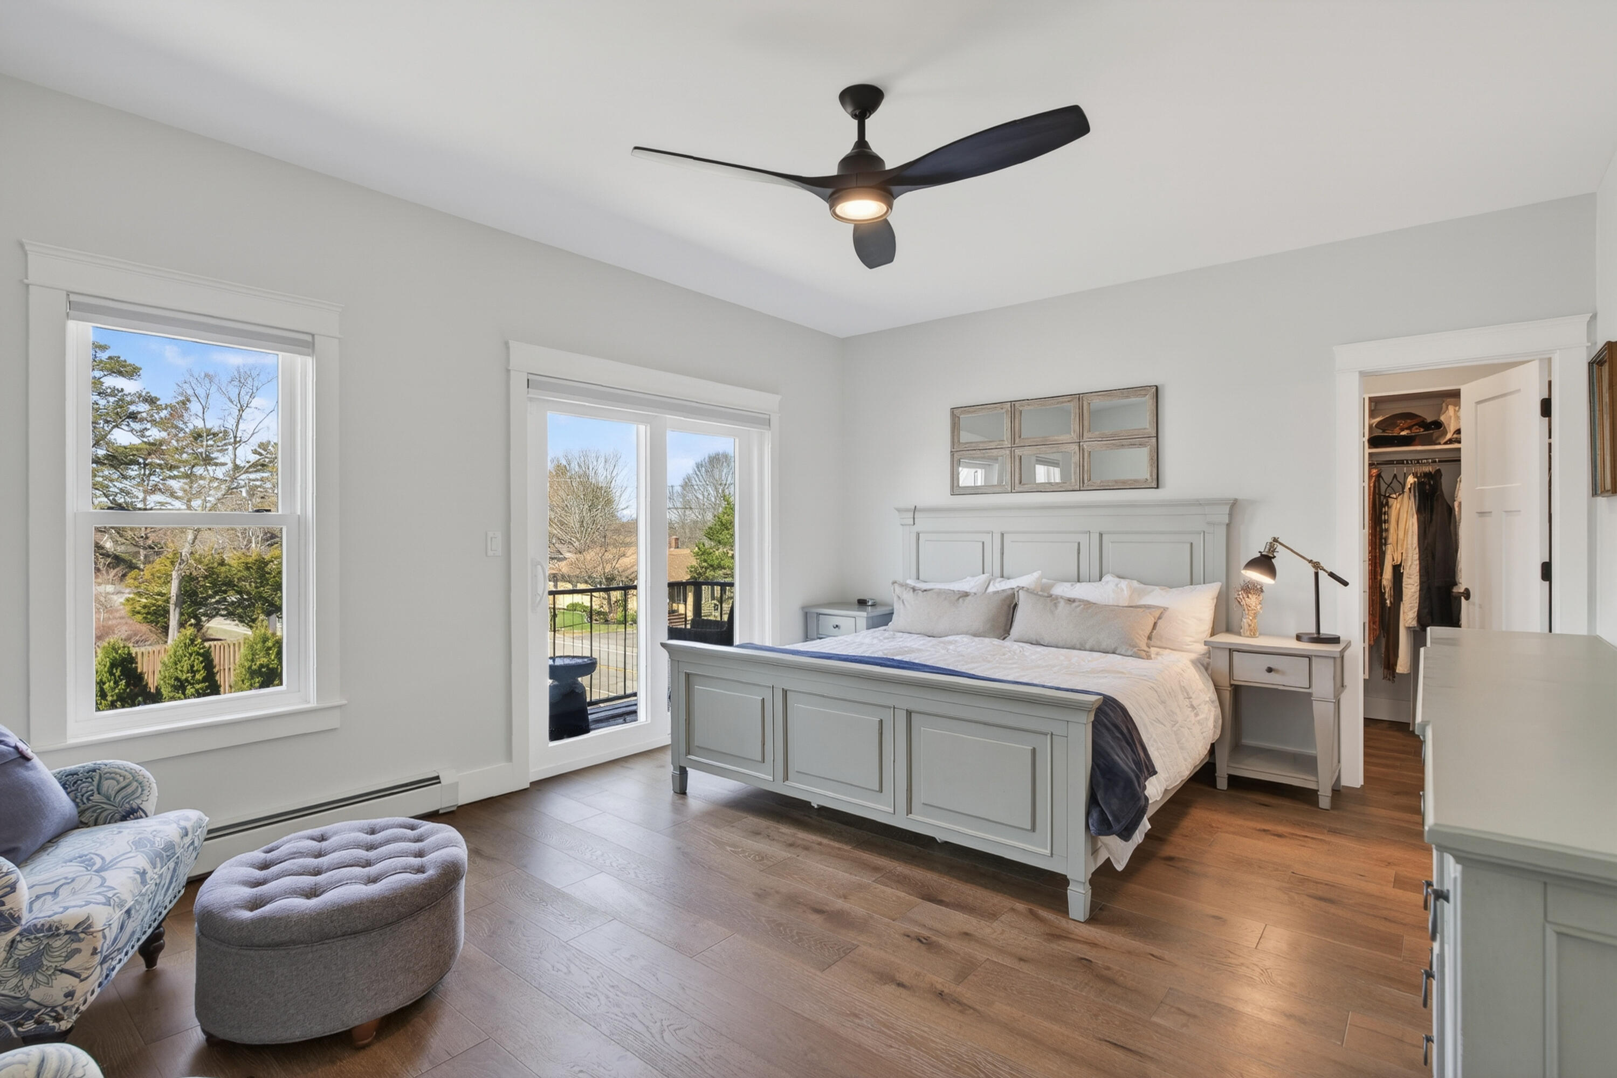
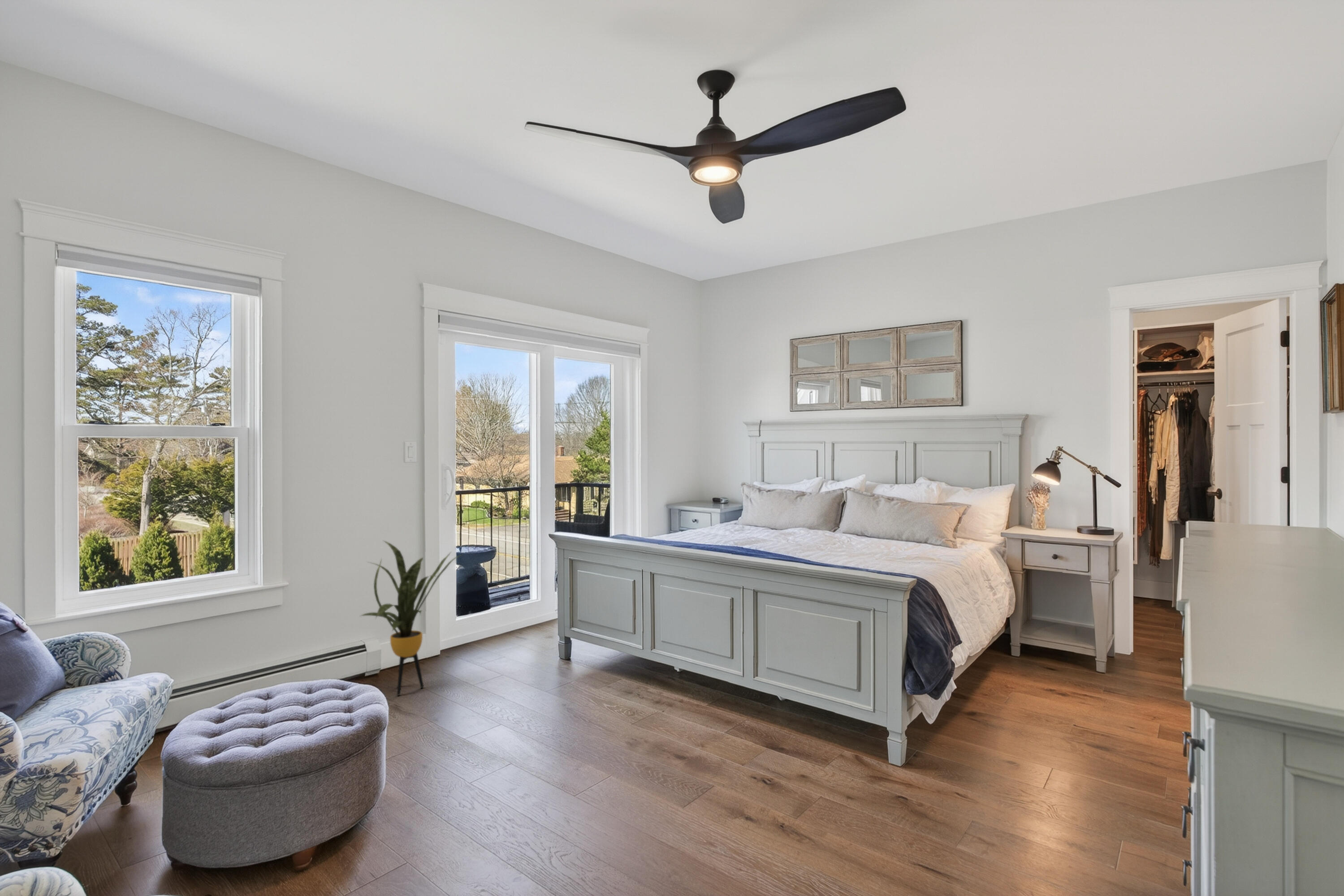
+ house plant [359,540,463,696]
